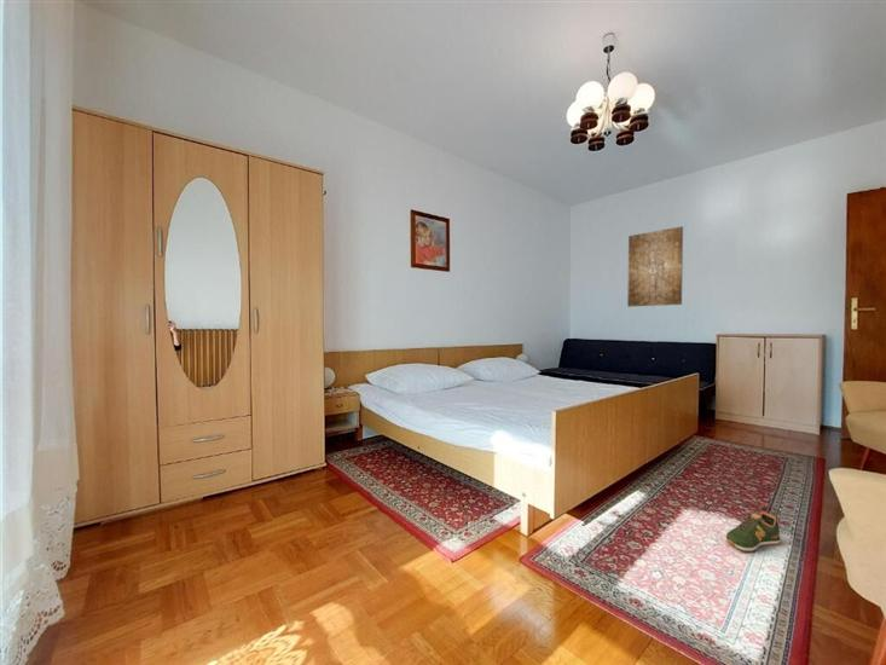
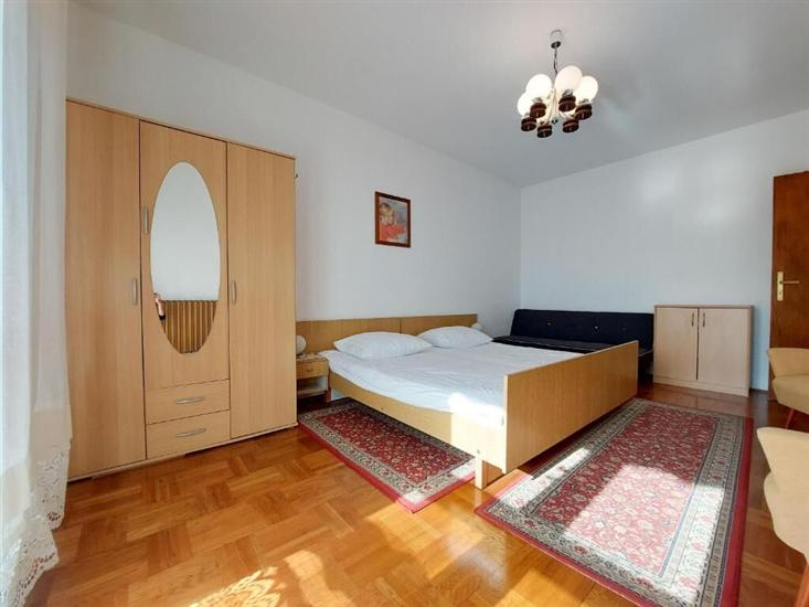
- wall art [626,225,684,308]
- shoe [725,510,781,553]
